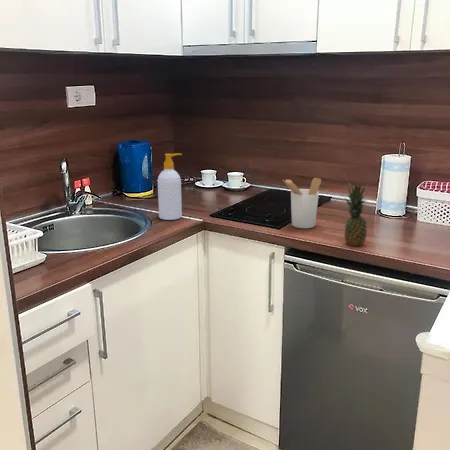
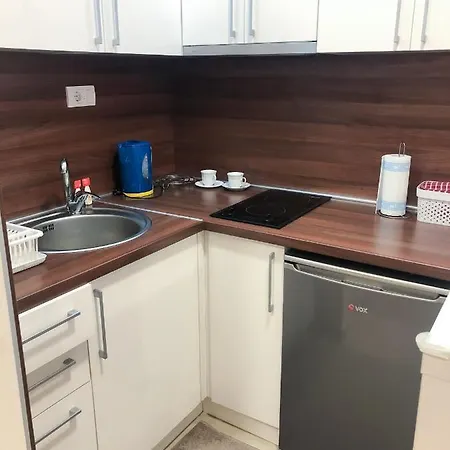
- soap bottle [157,152,183,221]
- fruit [343,181,369,247]
- utensil holder [281,177,322,229]
